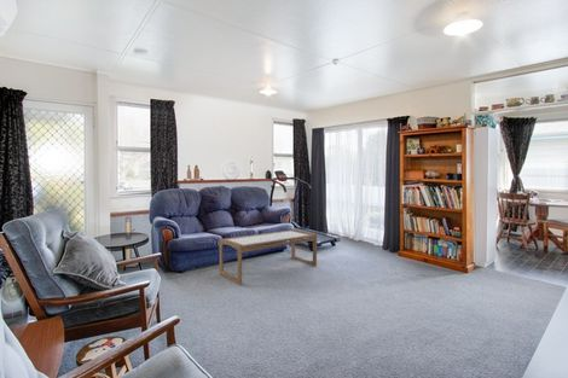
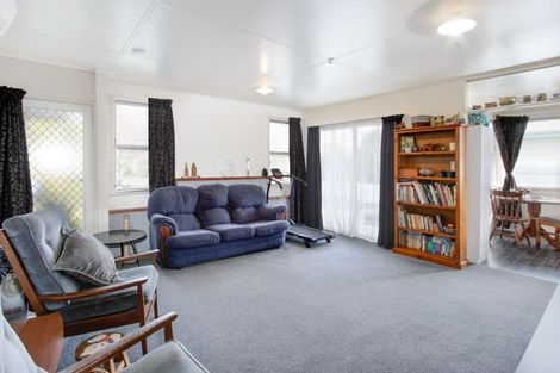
- coffee table [219,228,318,285]
